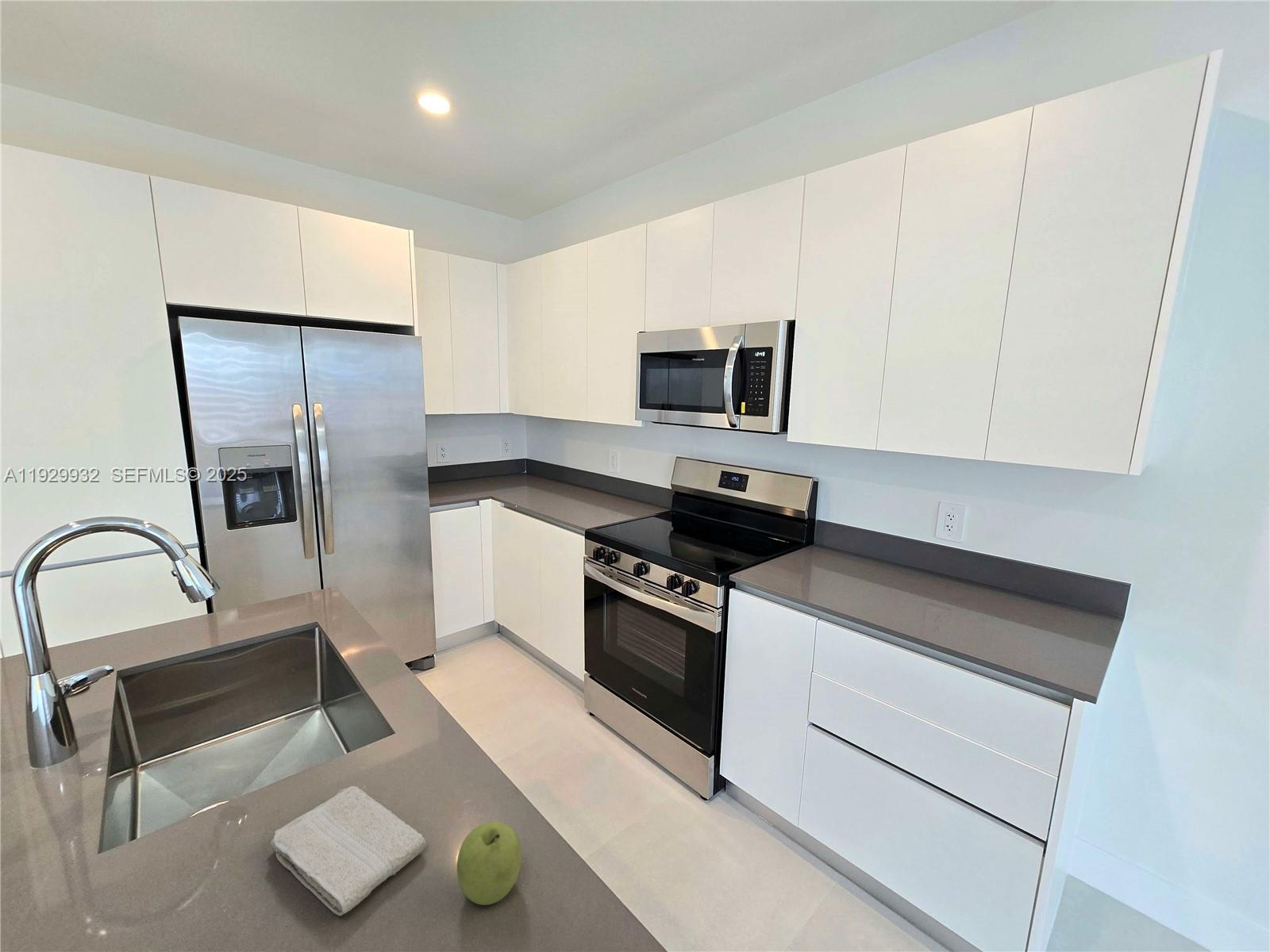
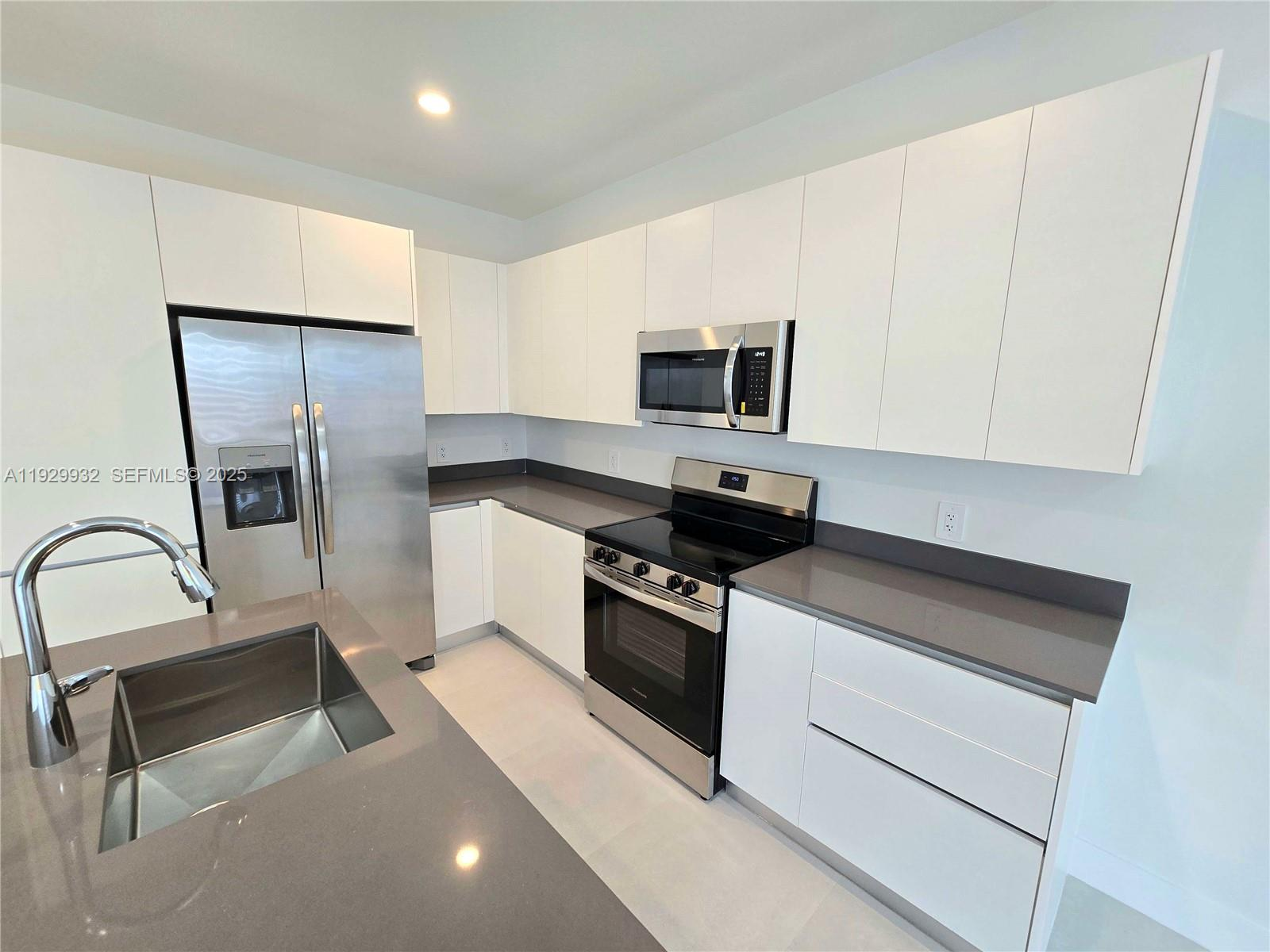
- washcloth [270,785,427,916]
- fruit [456,821,522,906]
